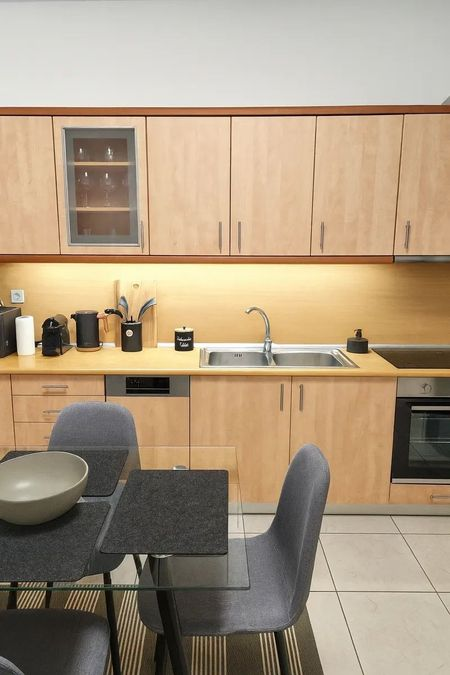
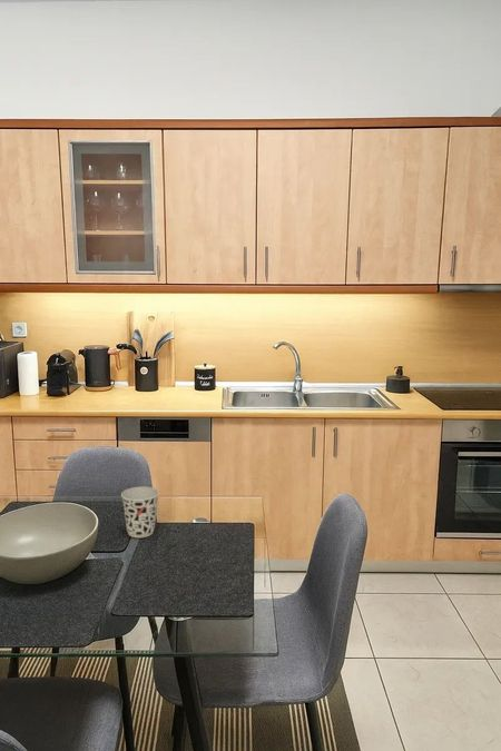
+ cup [120,485,160,538]
